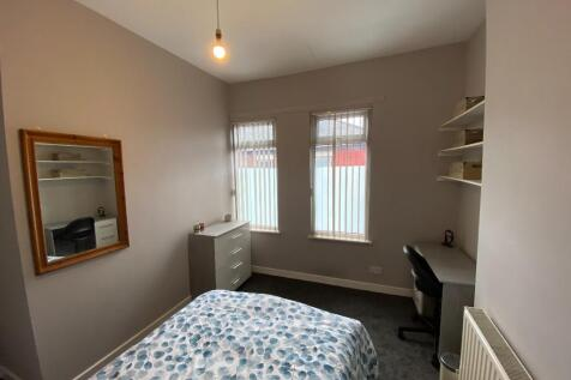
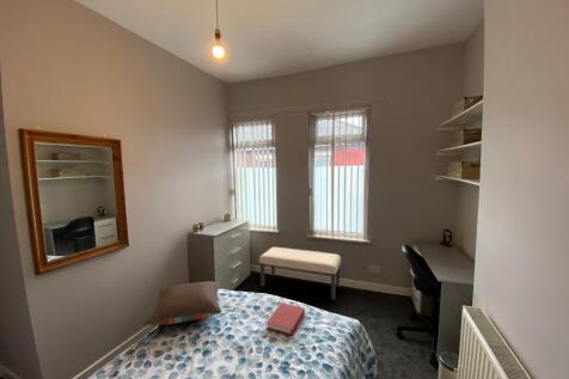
+ book [265,301,306,337]
+ pillow [141,280,222,328]
+ bench [258,246,342,301]
